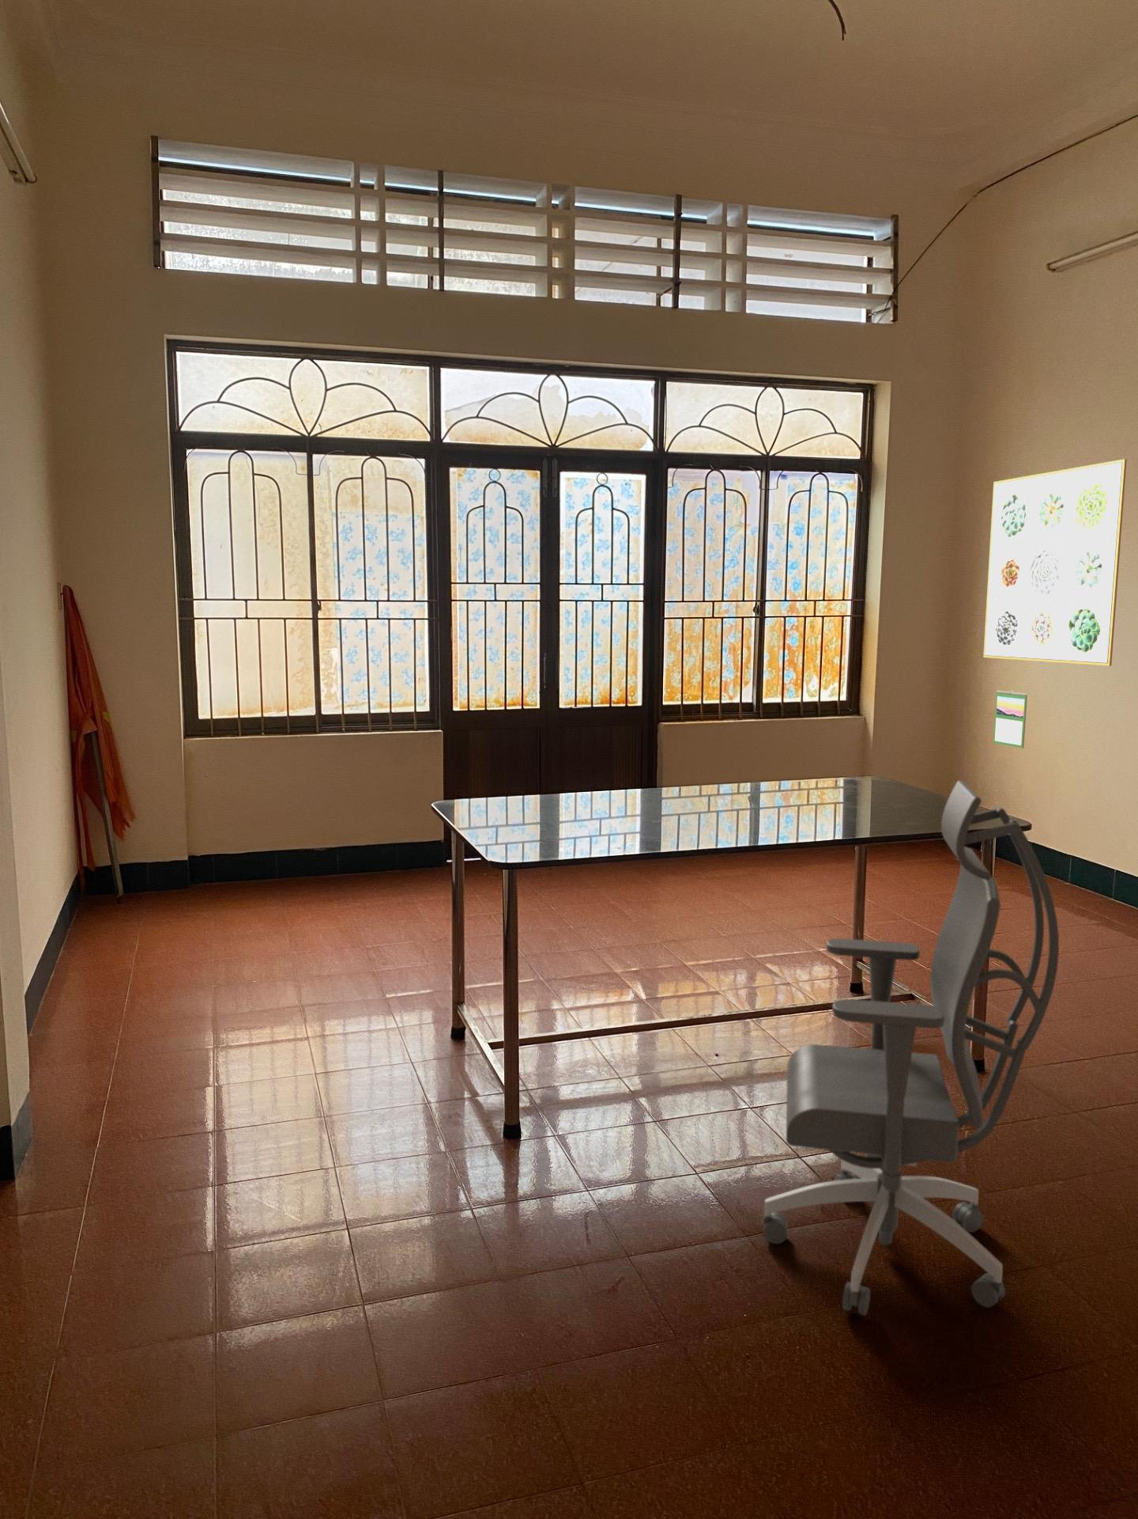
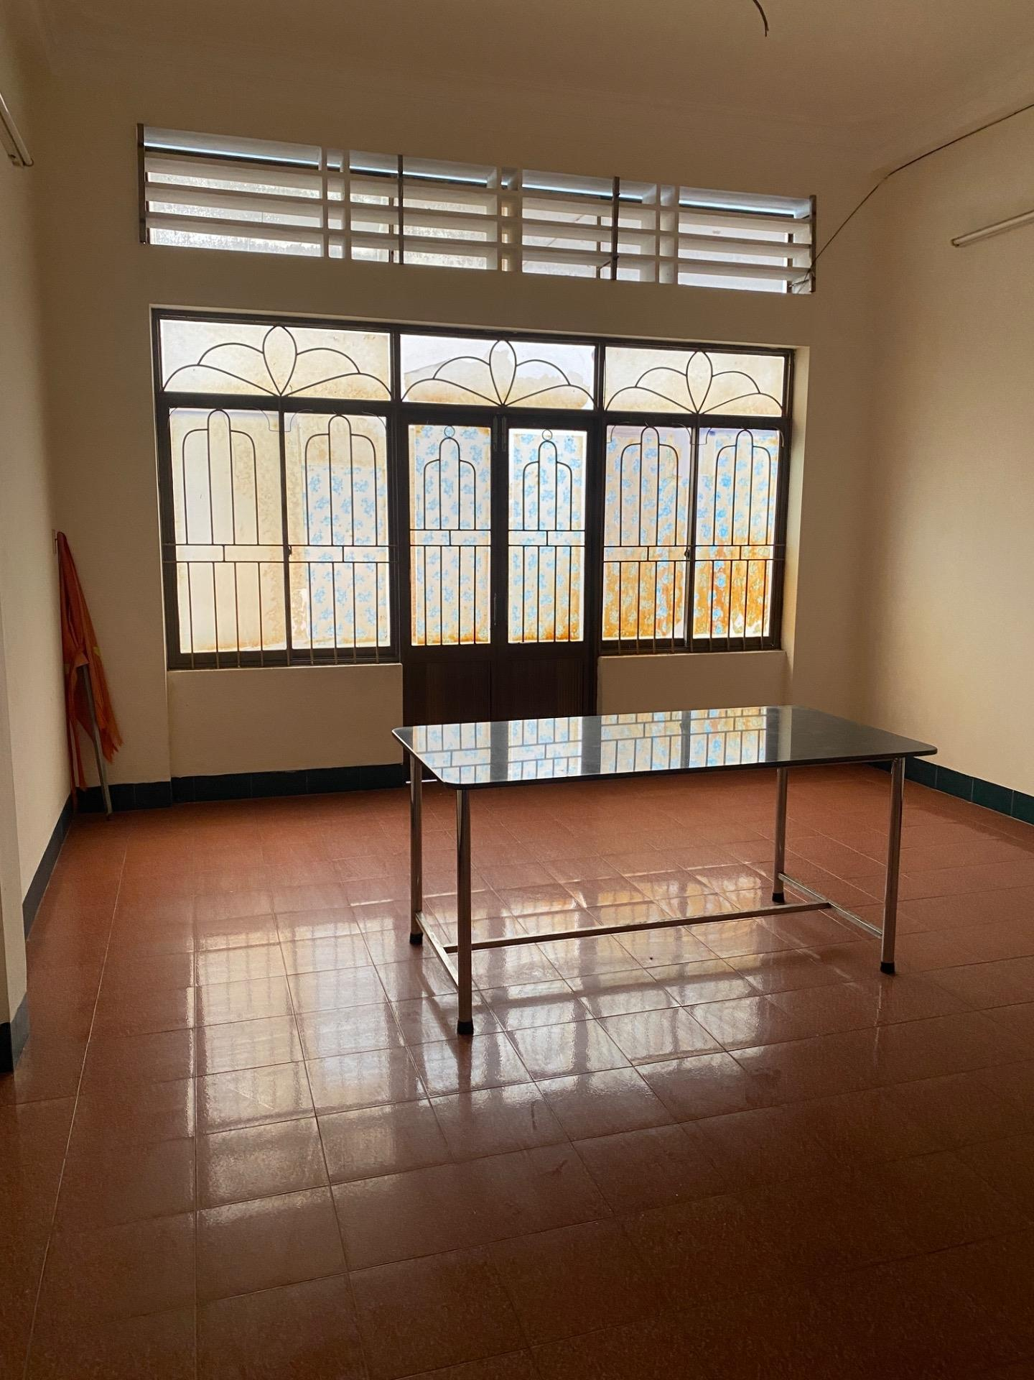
- office chair [763,780,1060,1317]
- calendar [992,690,1028,749]
- wall art [983,458,1127,667]
